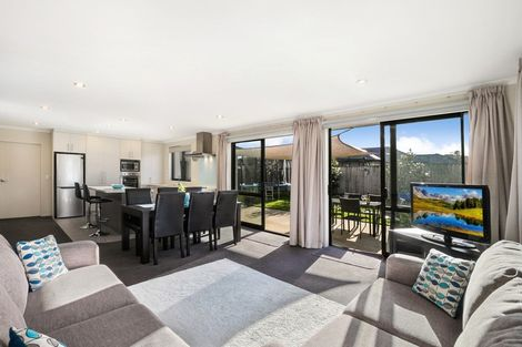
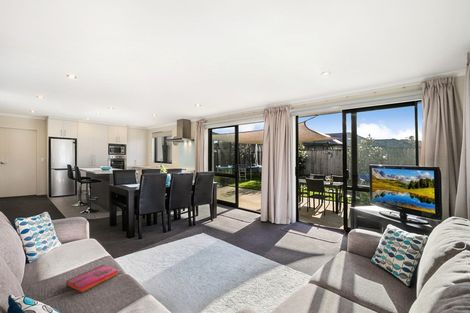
+ hardback book [65,264,119,294]
